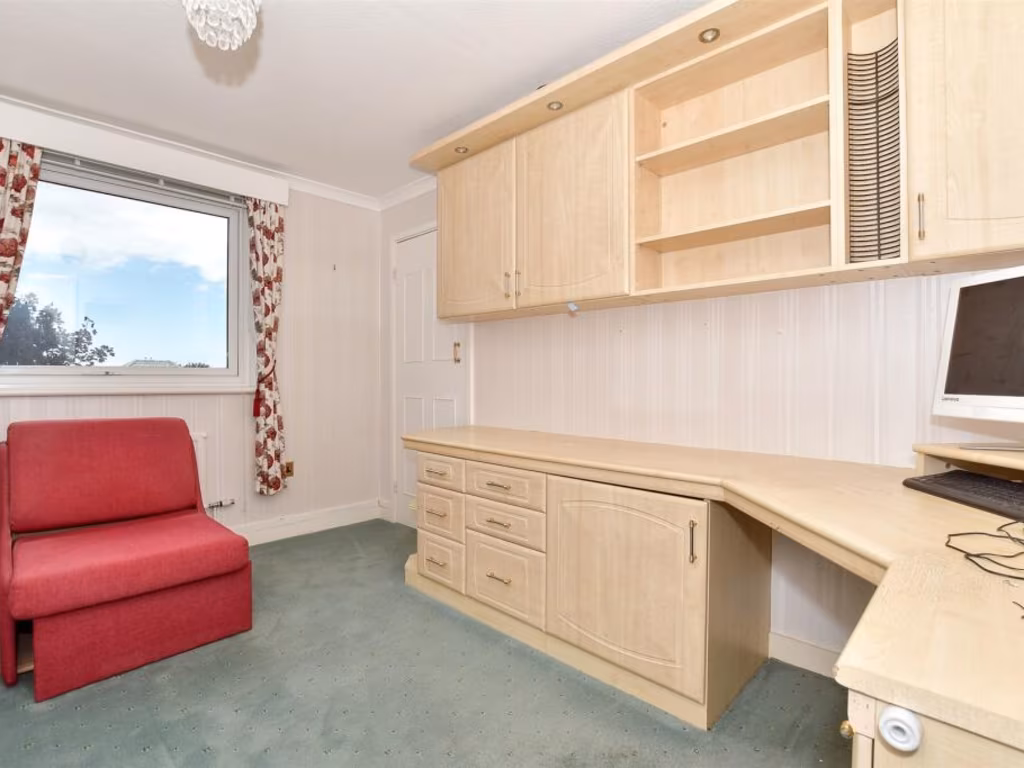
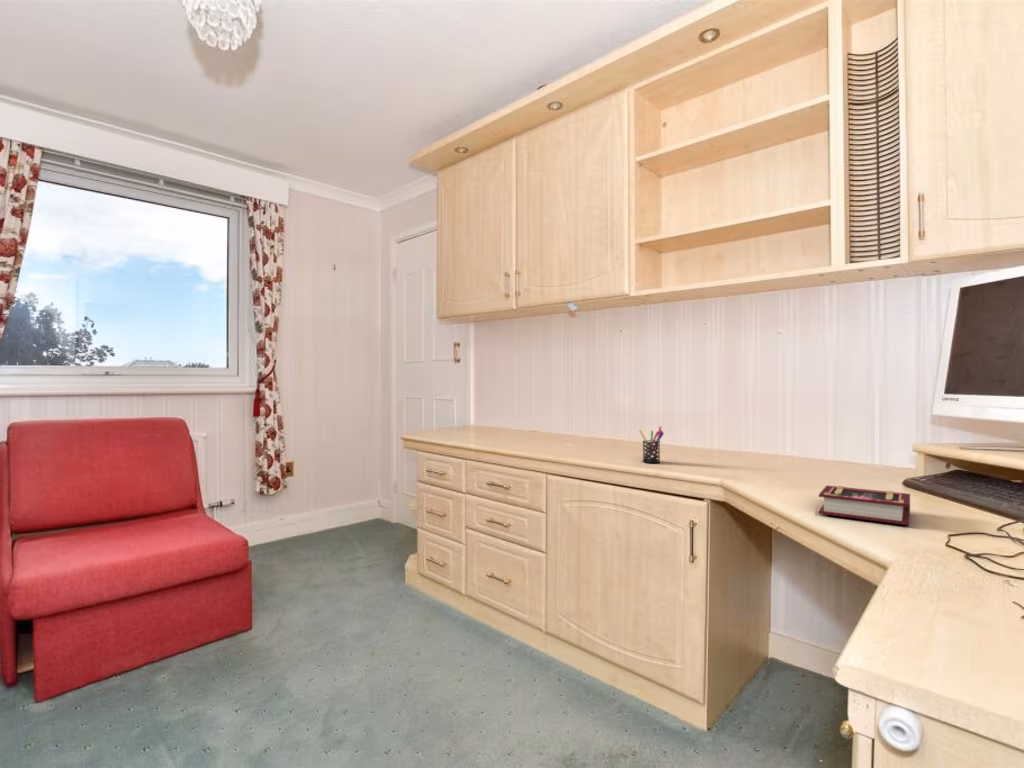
+ book [818,484,911,526]
+ pen holder [638,425,665,464]
